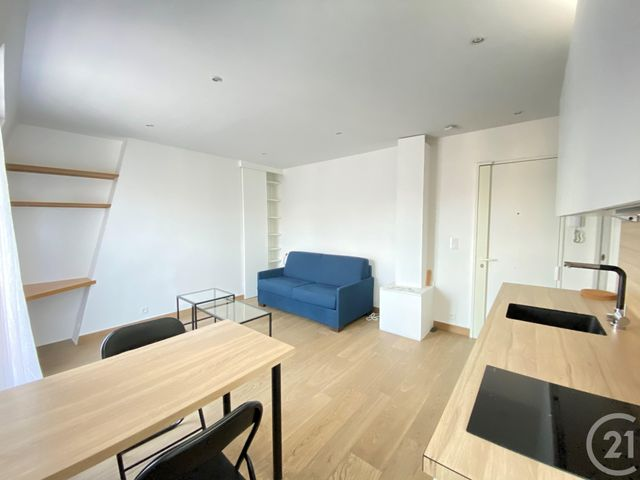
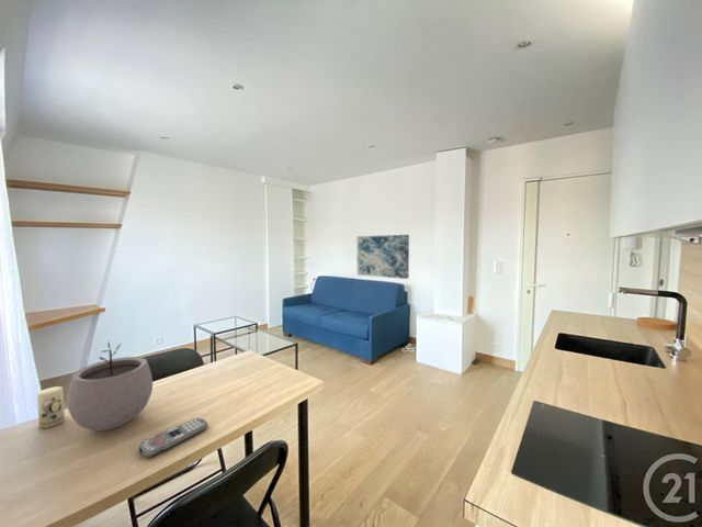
+ remote control [138,417,208,459]
+ wall art [356,234,410,280]
+ plant pot [66,341,154,431]
+ candle [36,385,66,429]
